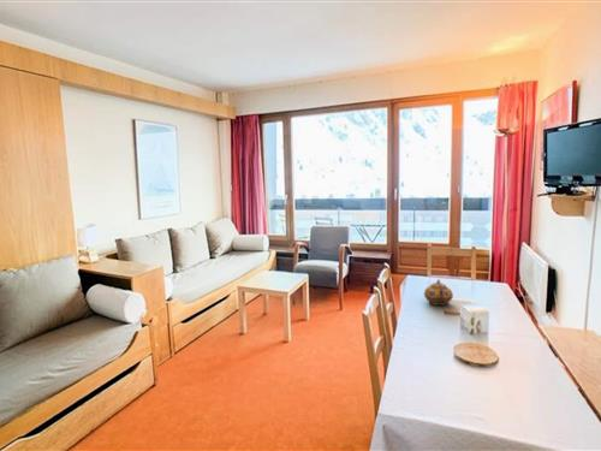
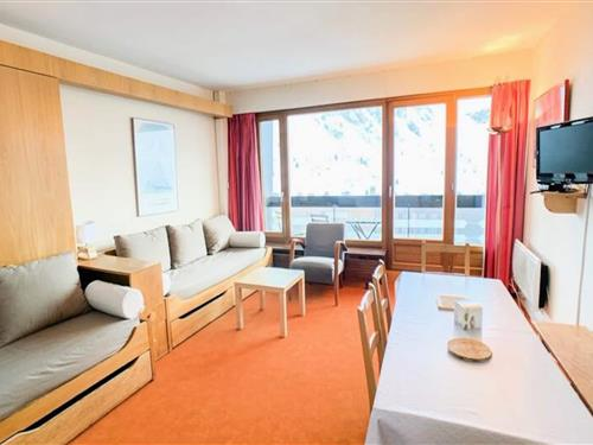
- teapot [423,278,454,307]
